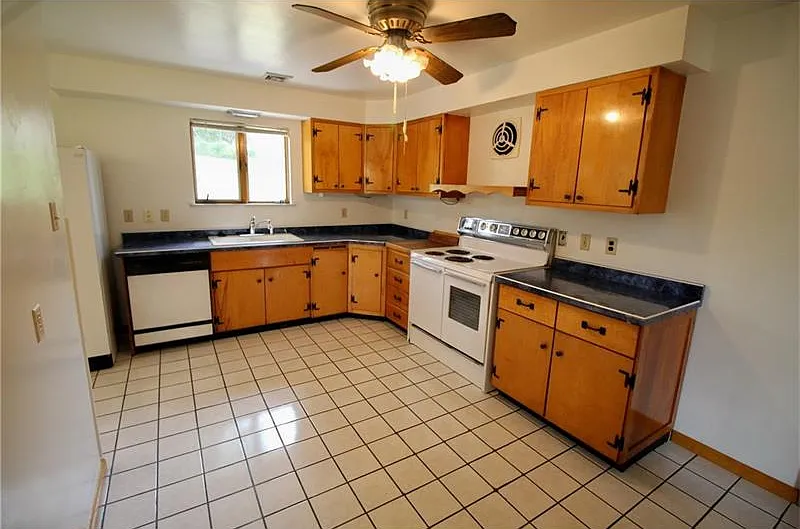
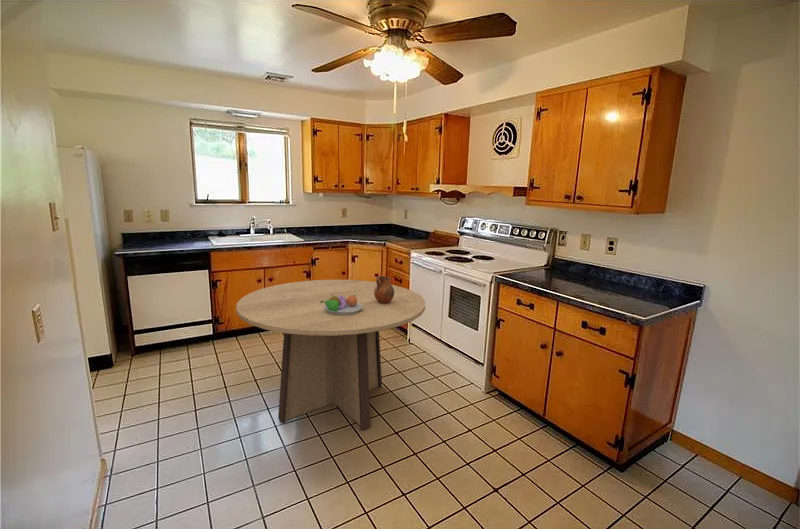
+ pitcher [374,275,394,304]
+ fruit bowl [320,294,363,315]
+ dining table [235,279,426,431]
